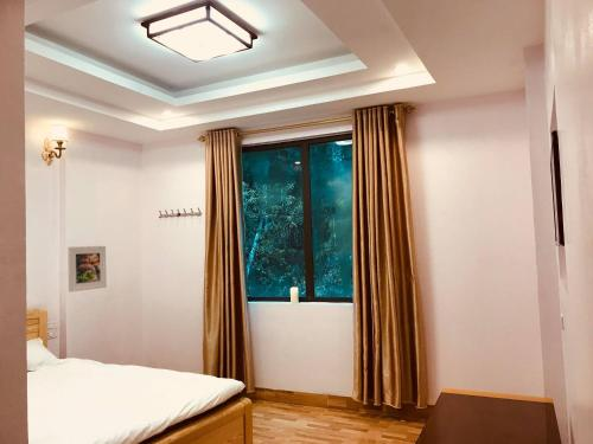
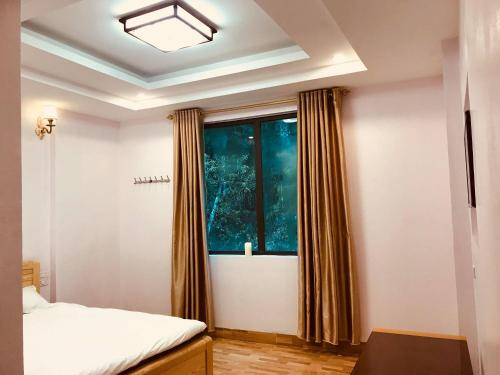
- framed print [66,245,108,292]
